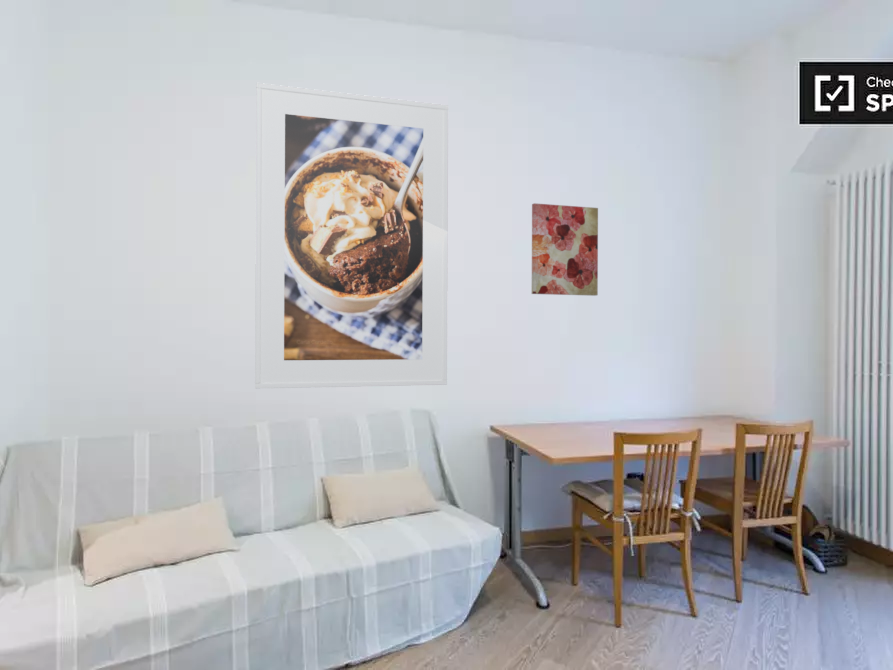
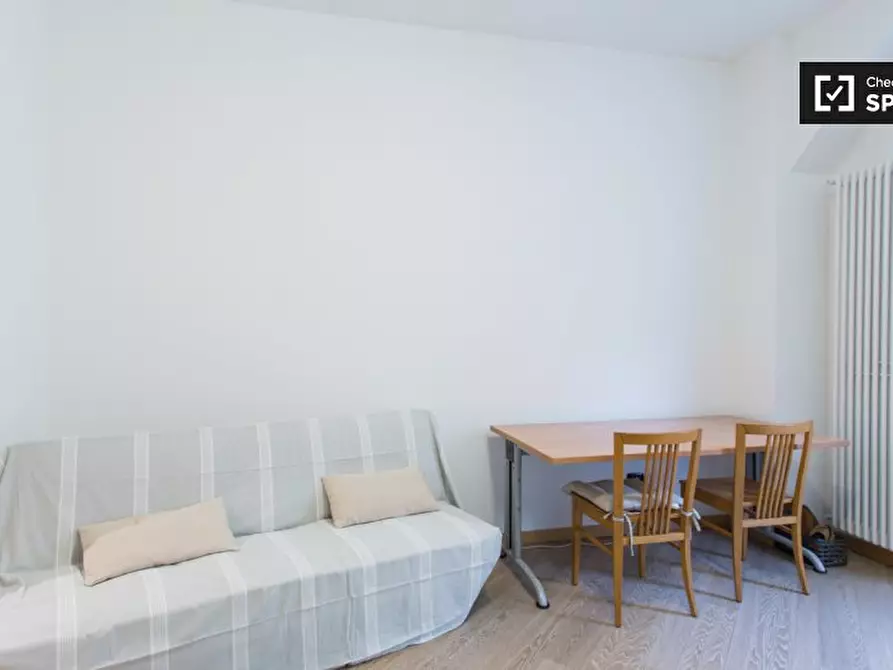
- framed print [254,82,449,390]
- wall art [531,202,599,297]
